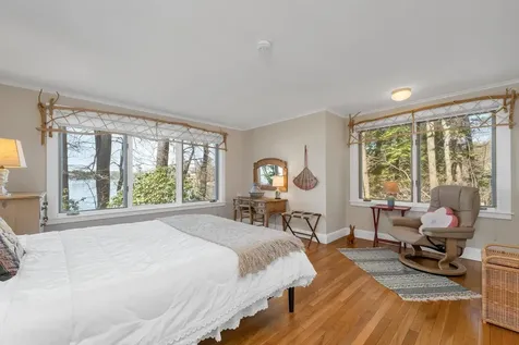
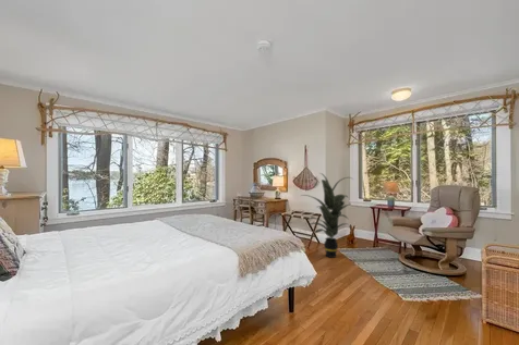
+ indoor plant [301,172,354,259]
